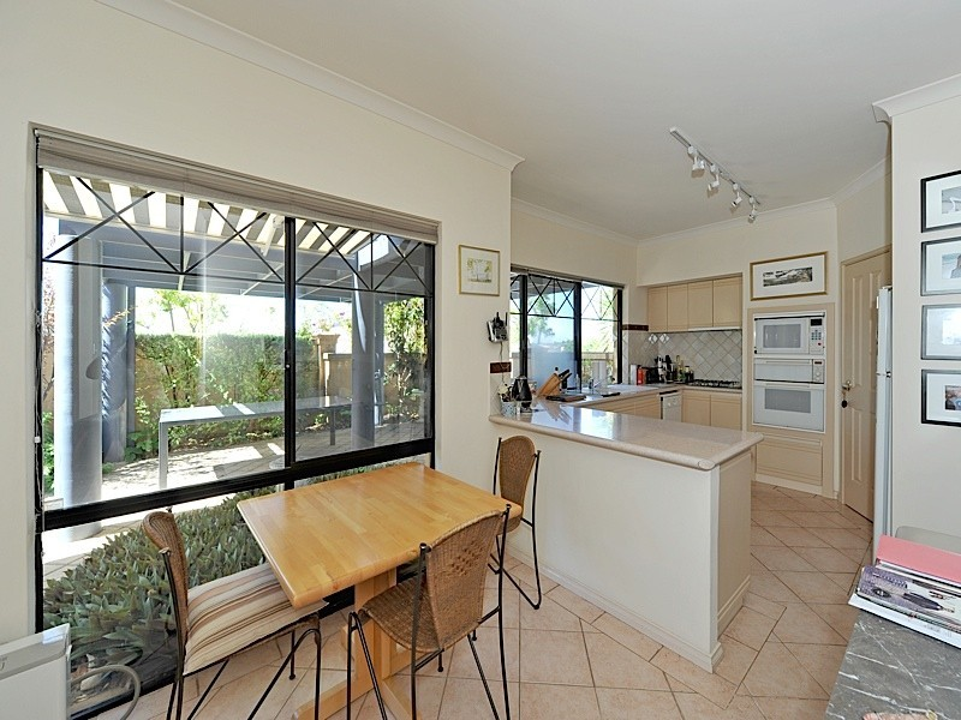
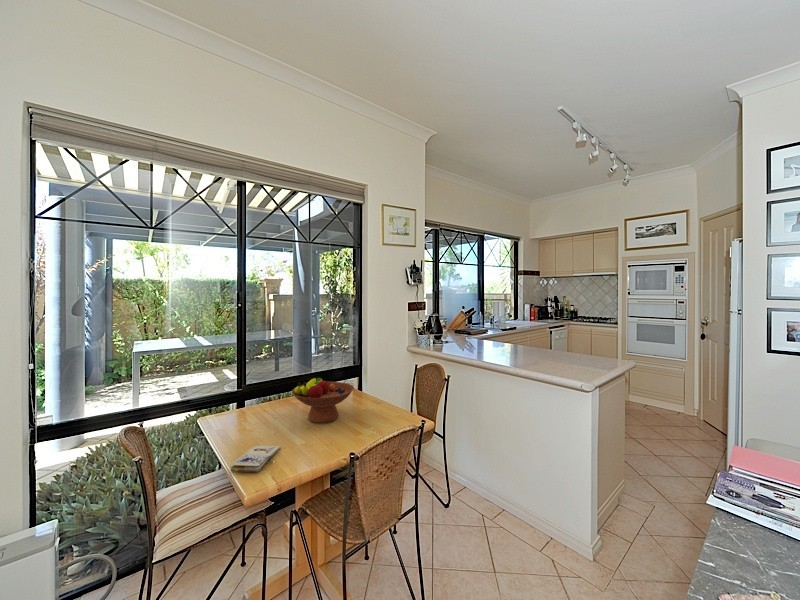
+ fruit bowl [291,377,355,424]
+ paperback book [230,445,281,473]
